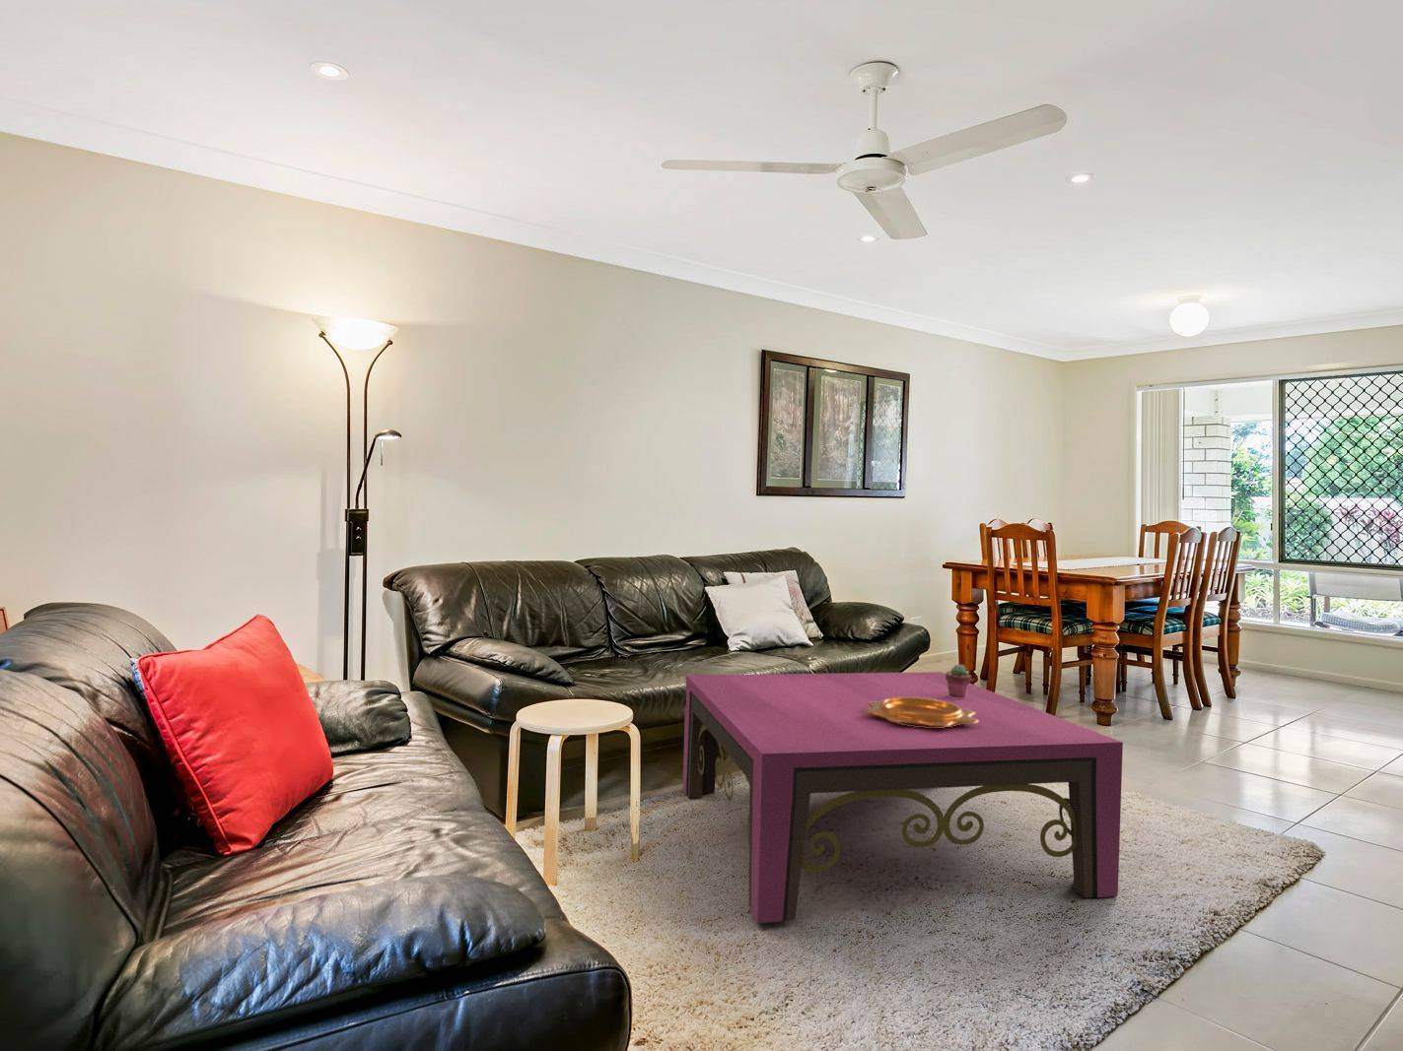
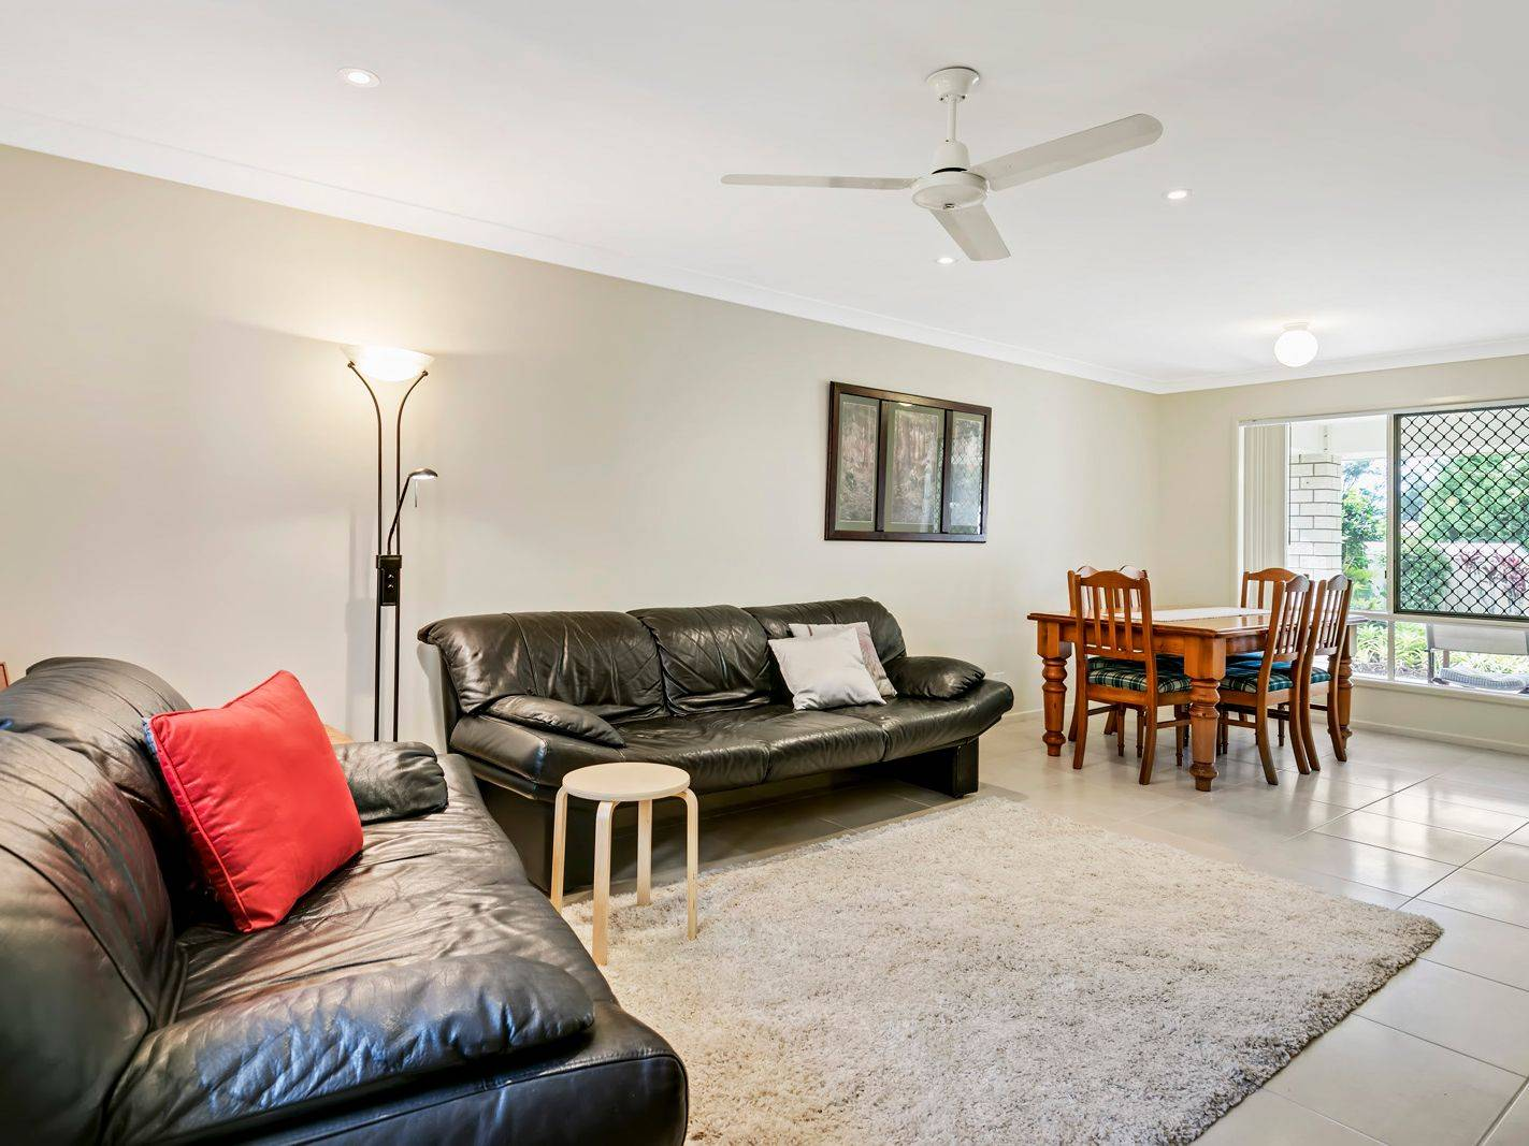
- decorative bowl [865,698,978,728]
- coffee table [683,671,1124,924]
- potted succulent [945,662,972,699]
